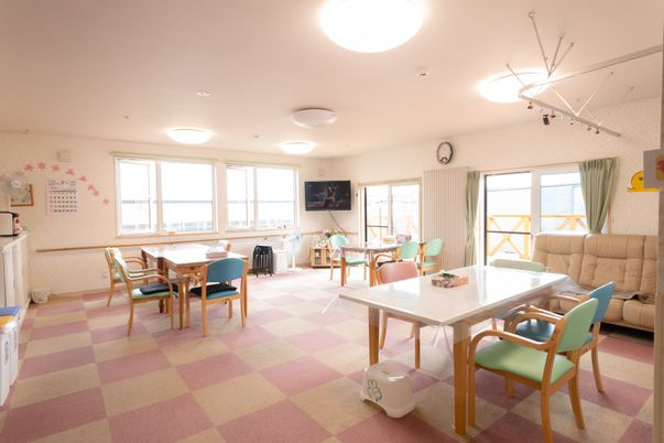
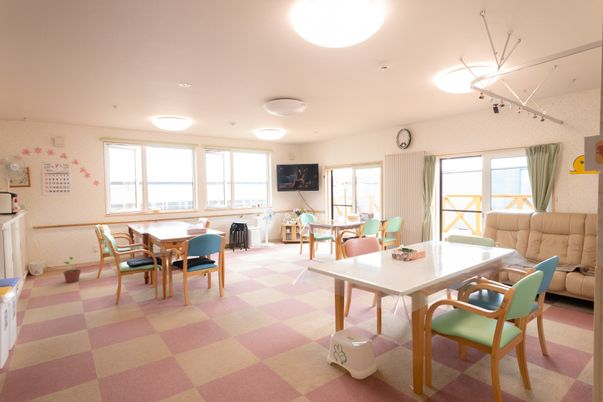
+ potted plant [63,256,82,284]
